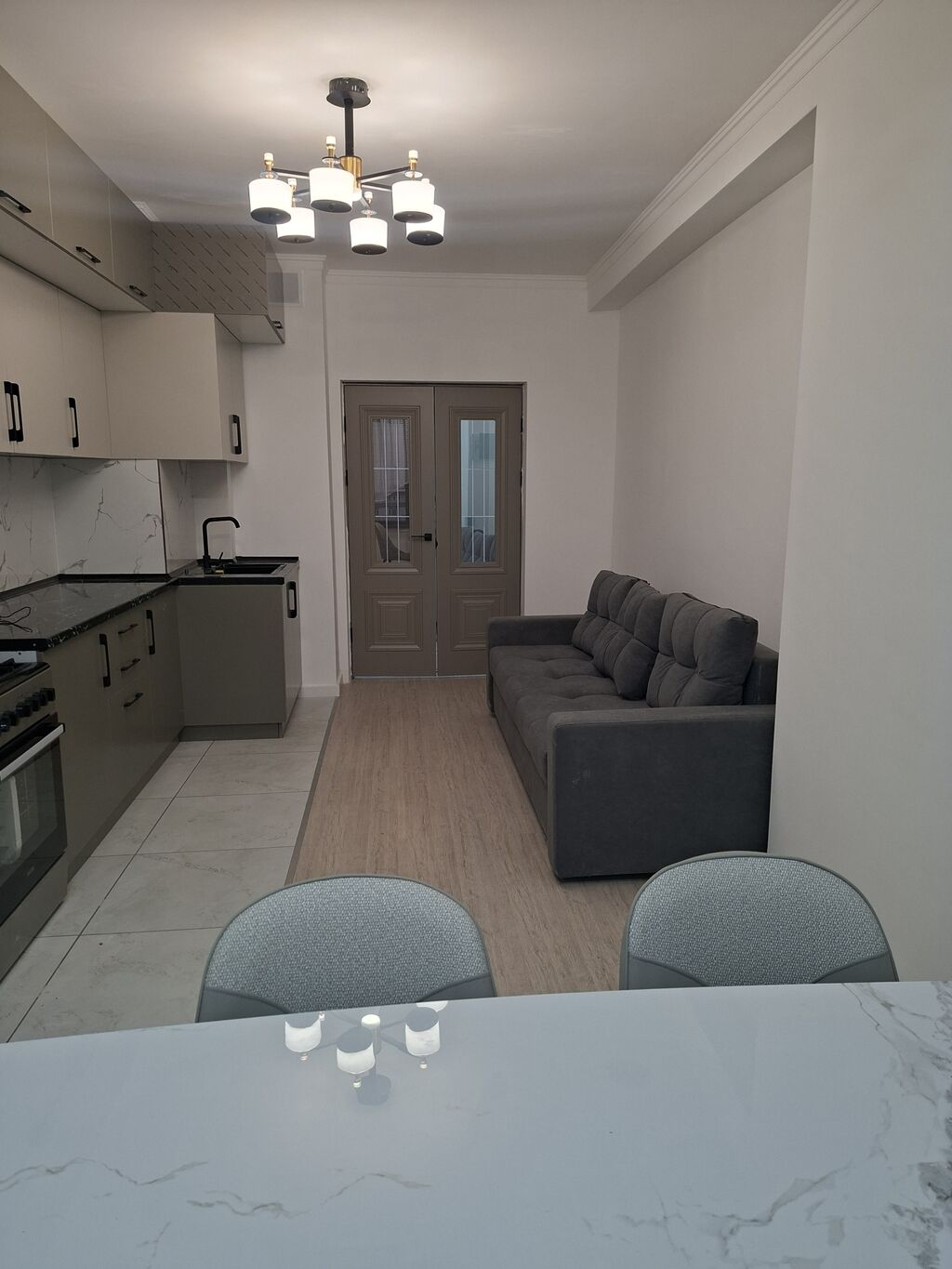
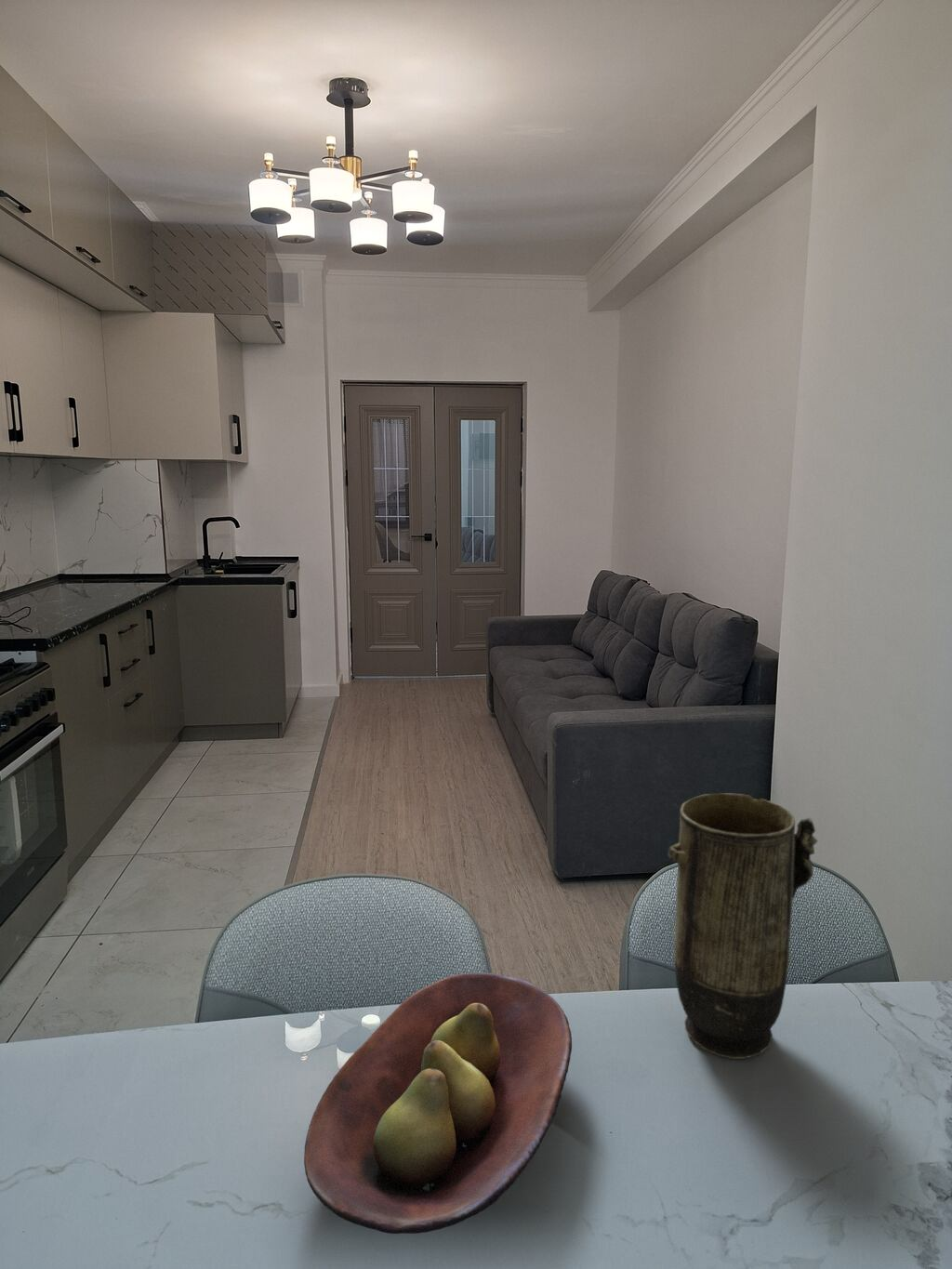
+ vase [667,792,819,1060]
+ fruit bowl [303,972,573,1235]
